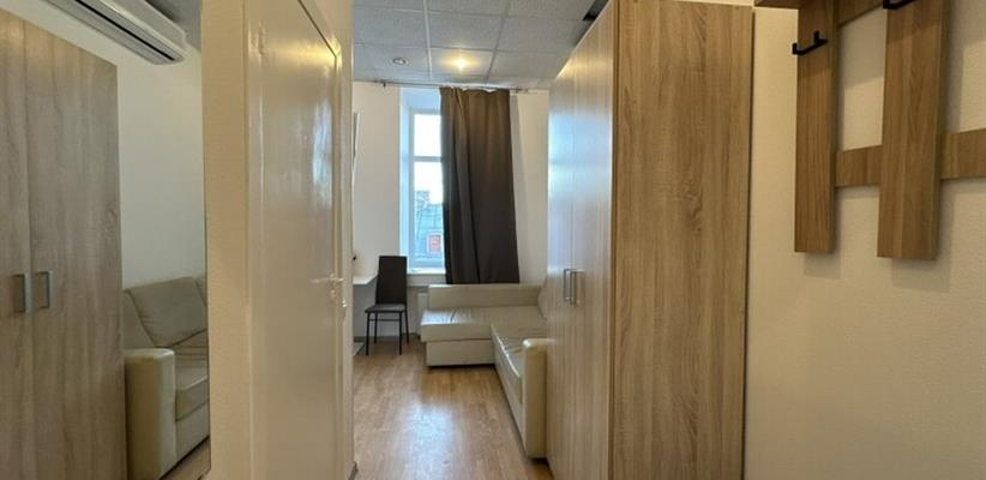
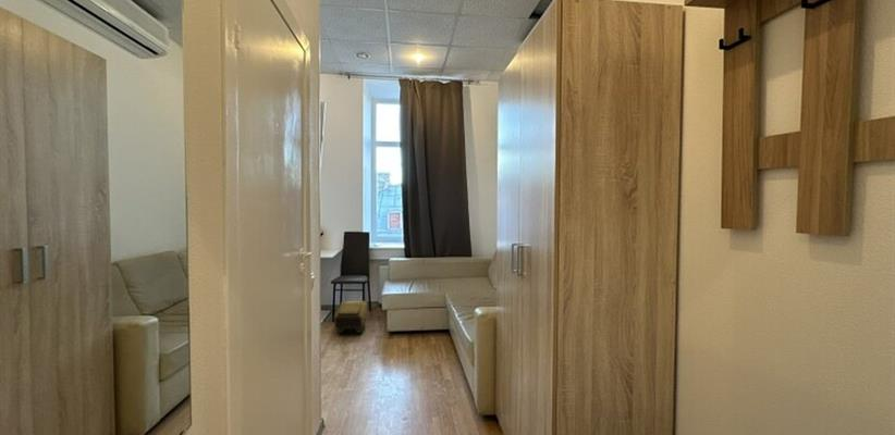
+ backpack [333,300,368,334]
